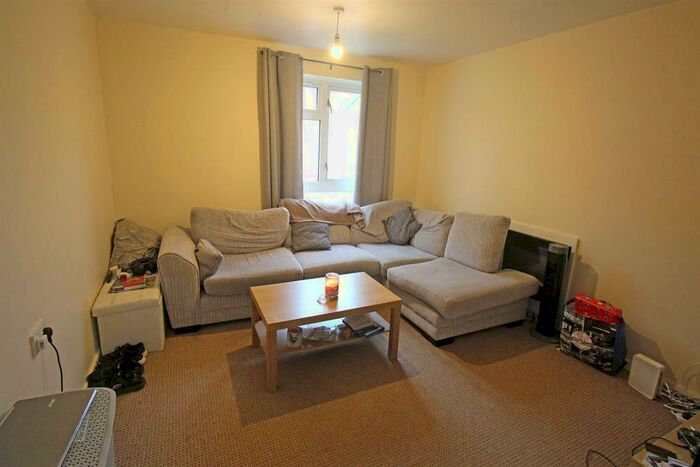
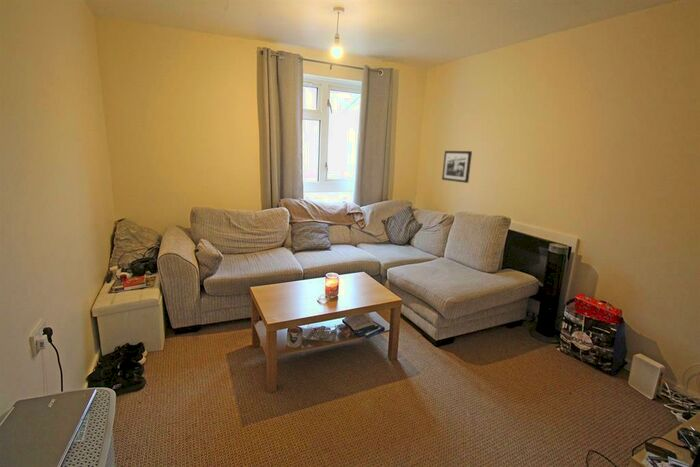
+ picture frame [441,150,473,184]
